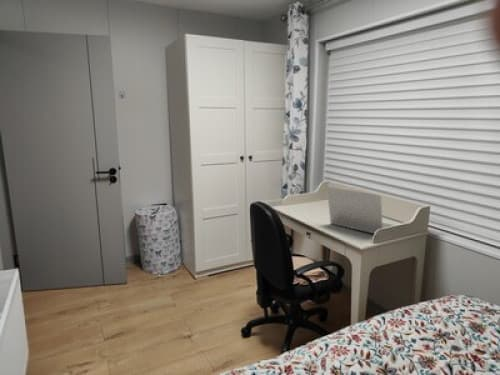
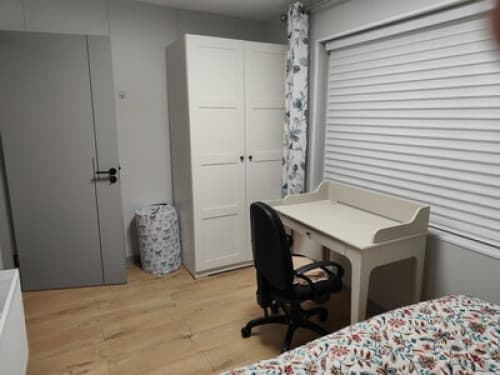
- laptop [326,186,395,237]
